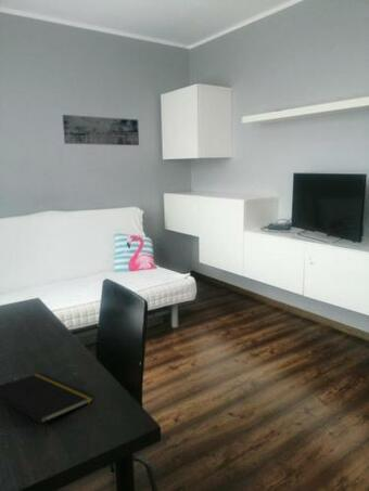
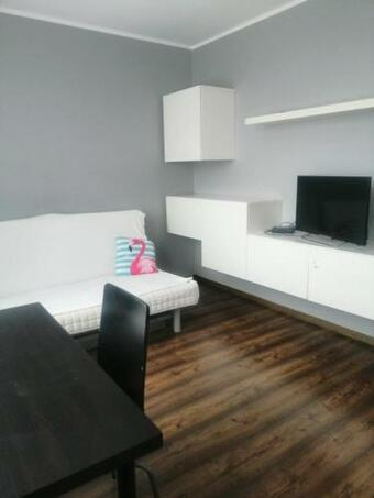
- wall art [62,114,140,146]
- notepad [0,372,94,437]
